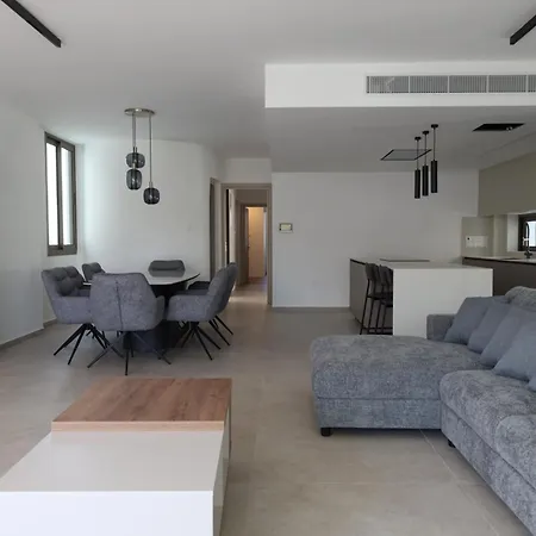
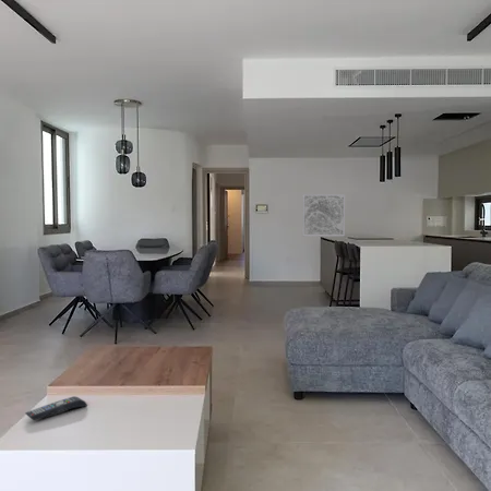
+ remote control [24,395,88,421]
+ wall art [301,193,346,238]
